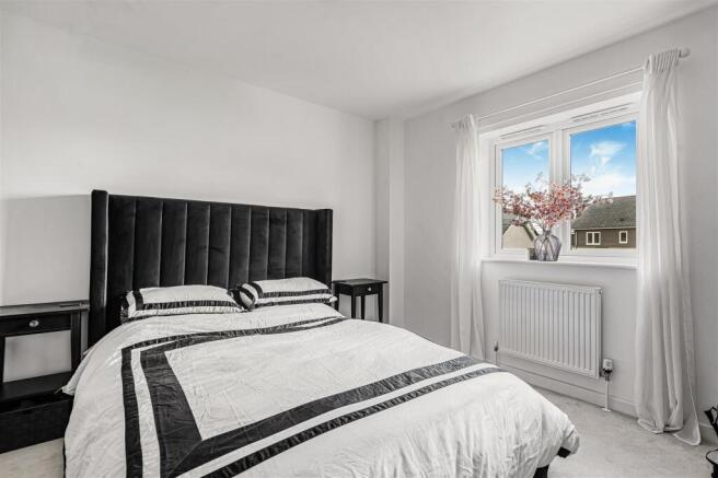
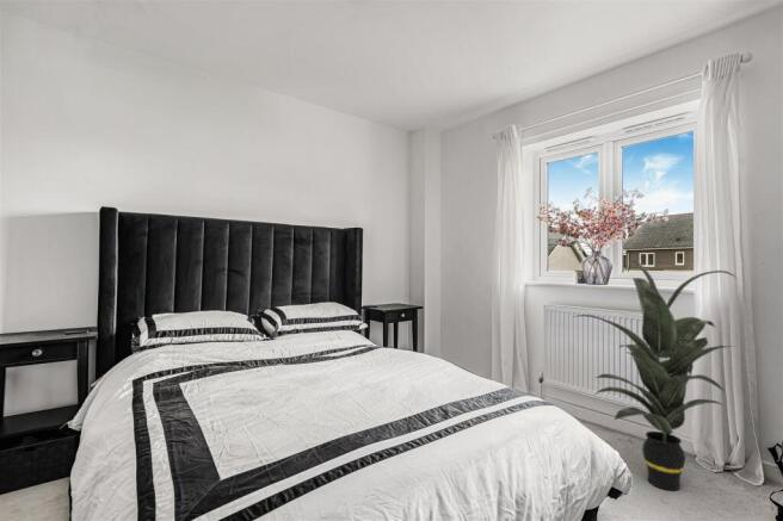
+ indoor plant [572,259,738,491]
